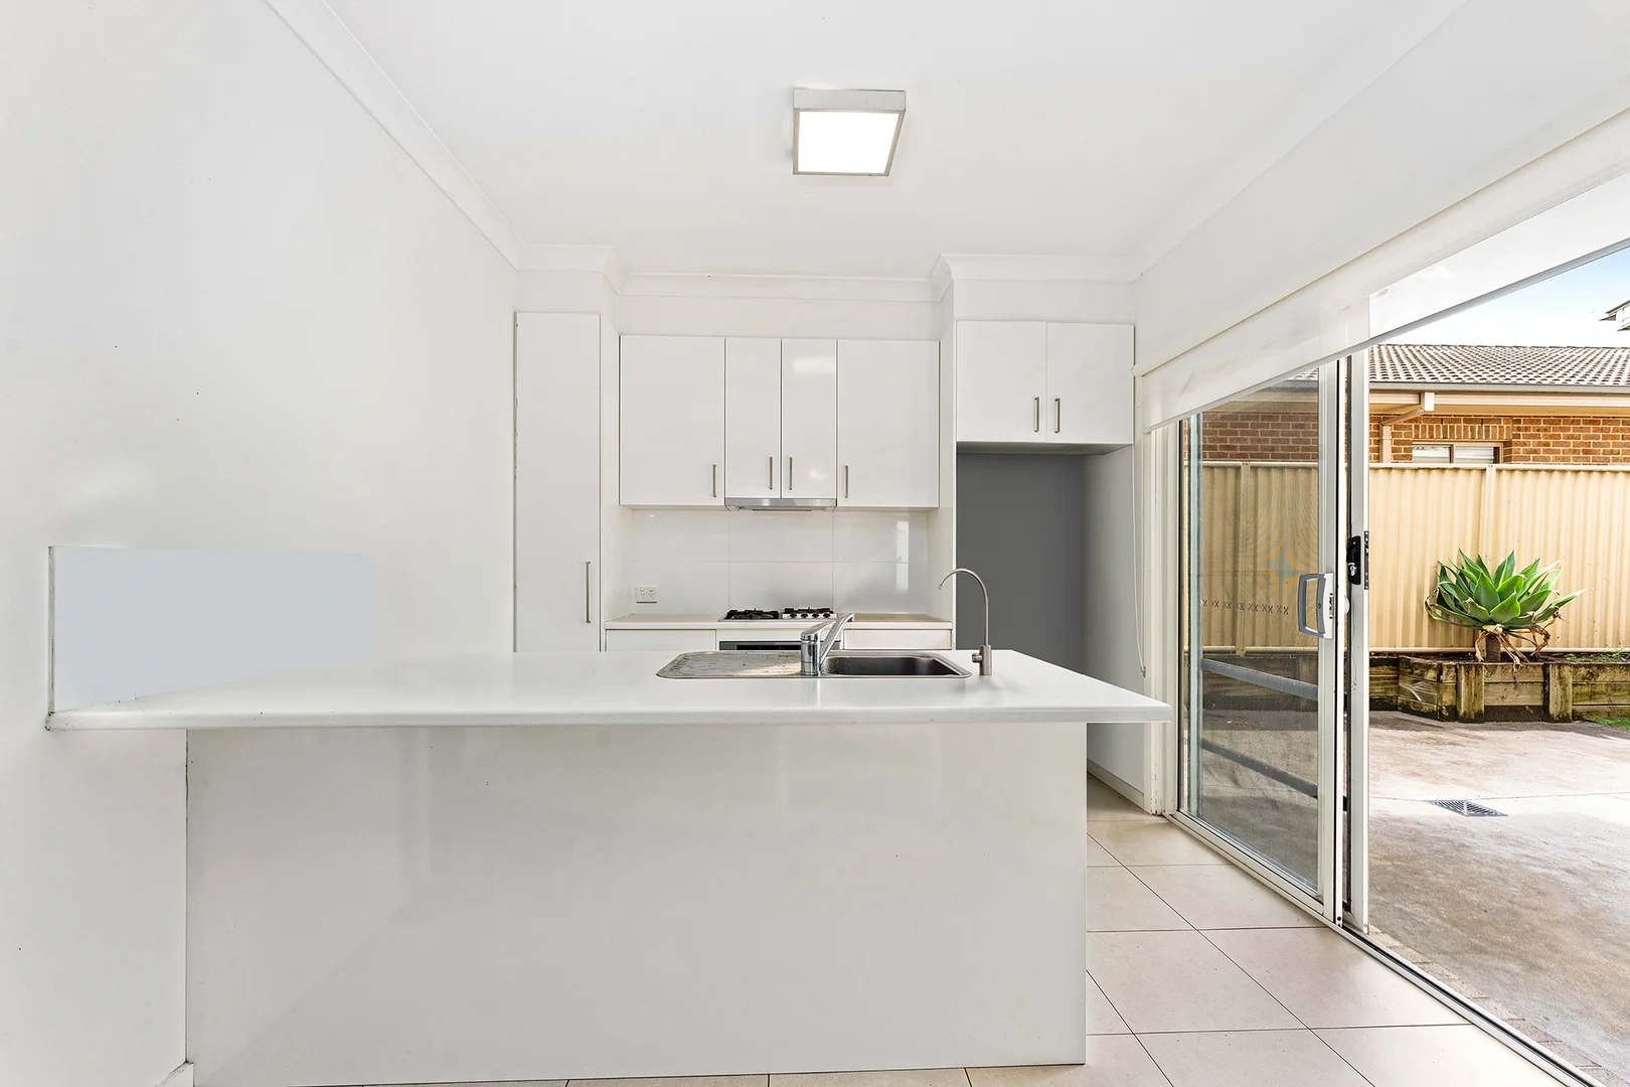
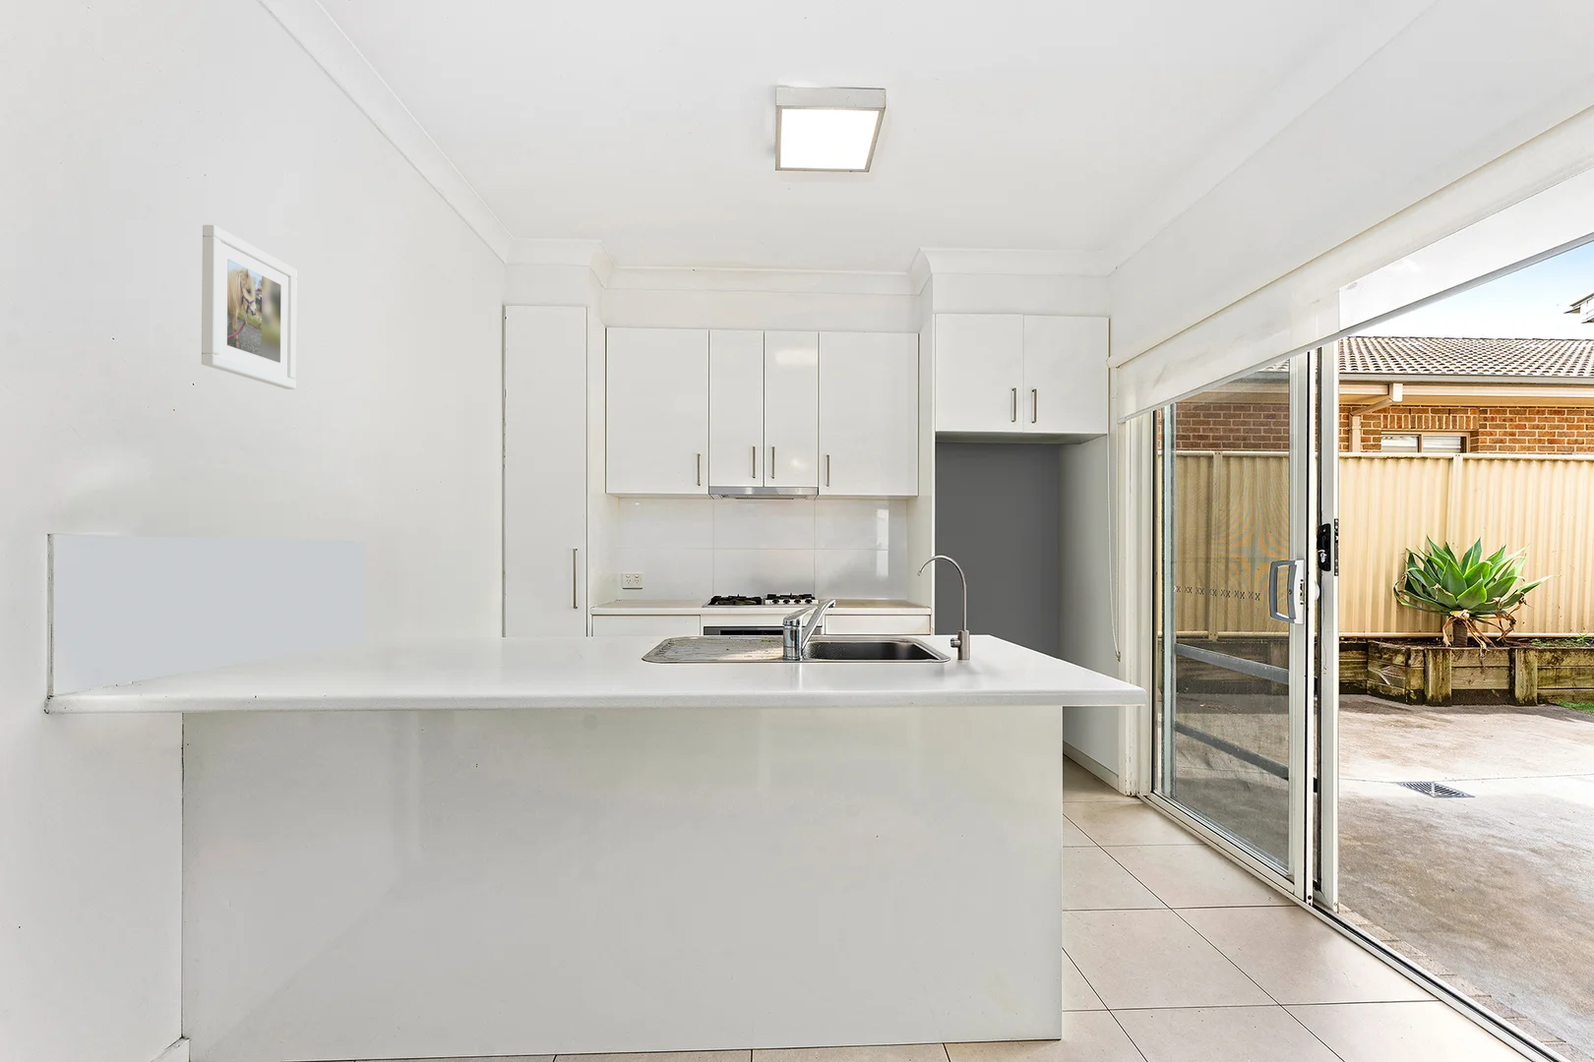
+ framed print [200,224,298,390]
